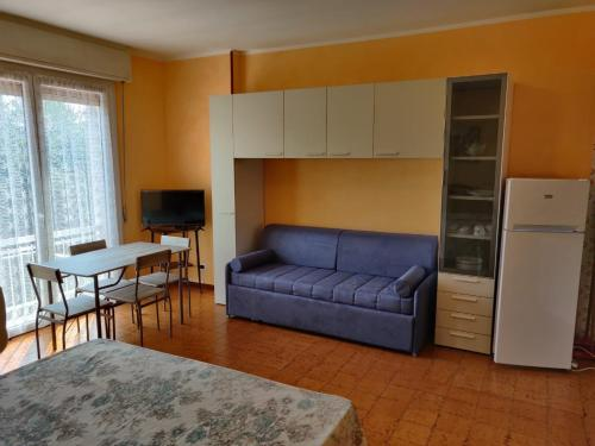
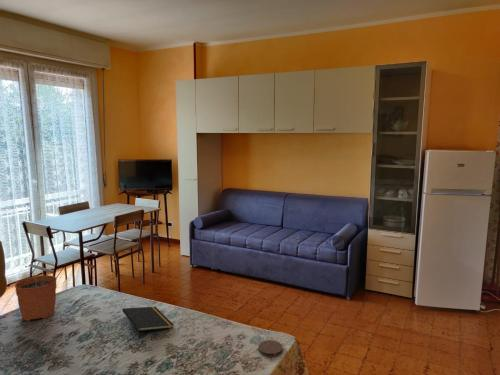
+ plant pot [14,263,58,322]
+ notepad [122,306,174,340]
+ coaster [257,339,284,358]
